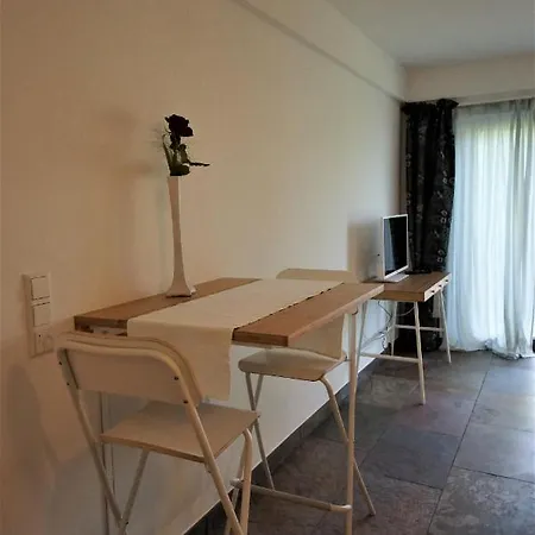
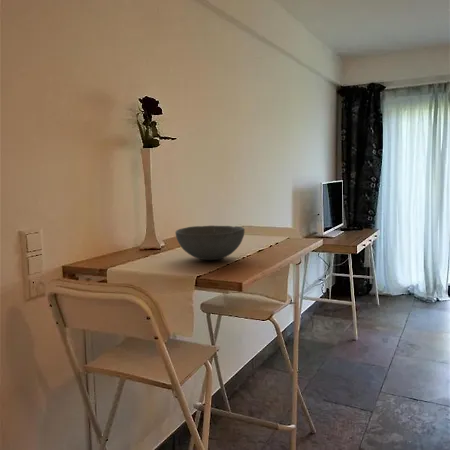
+ bowl [175,225,246,261]
